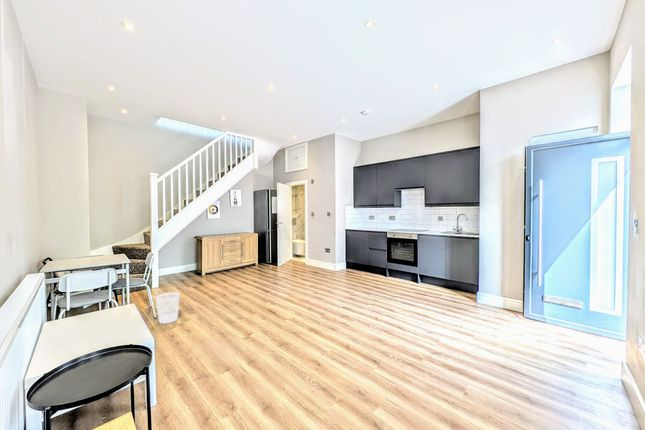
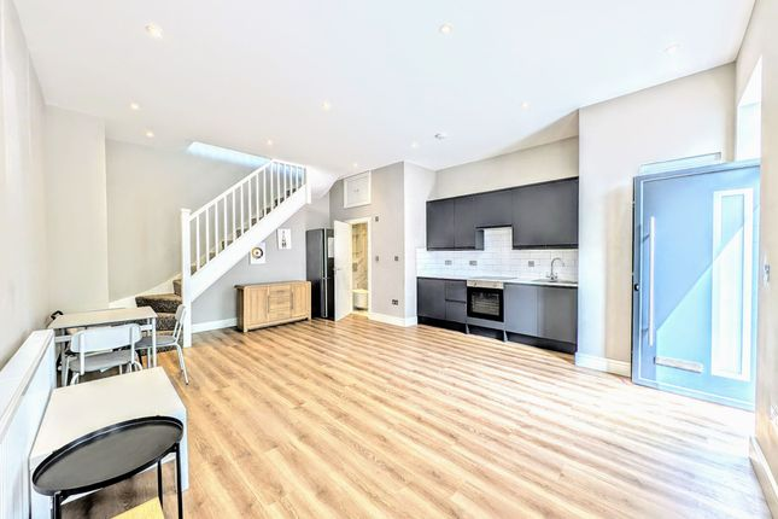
- wastebasket [155,291,180,325]
